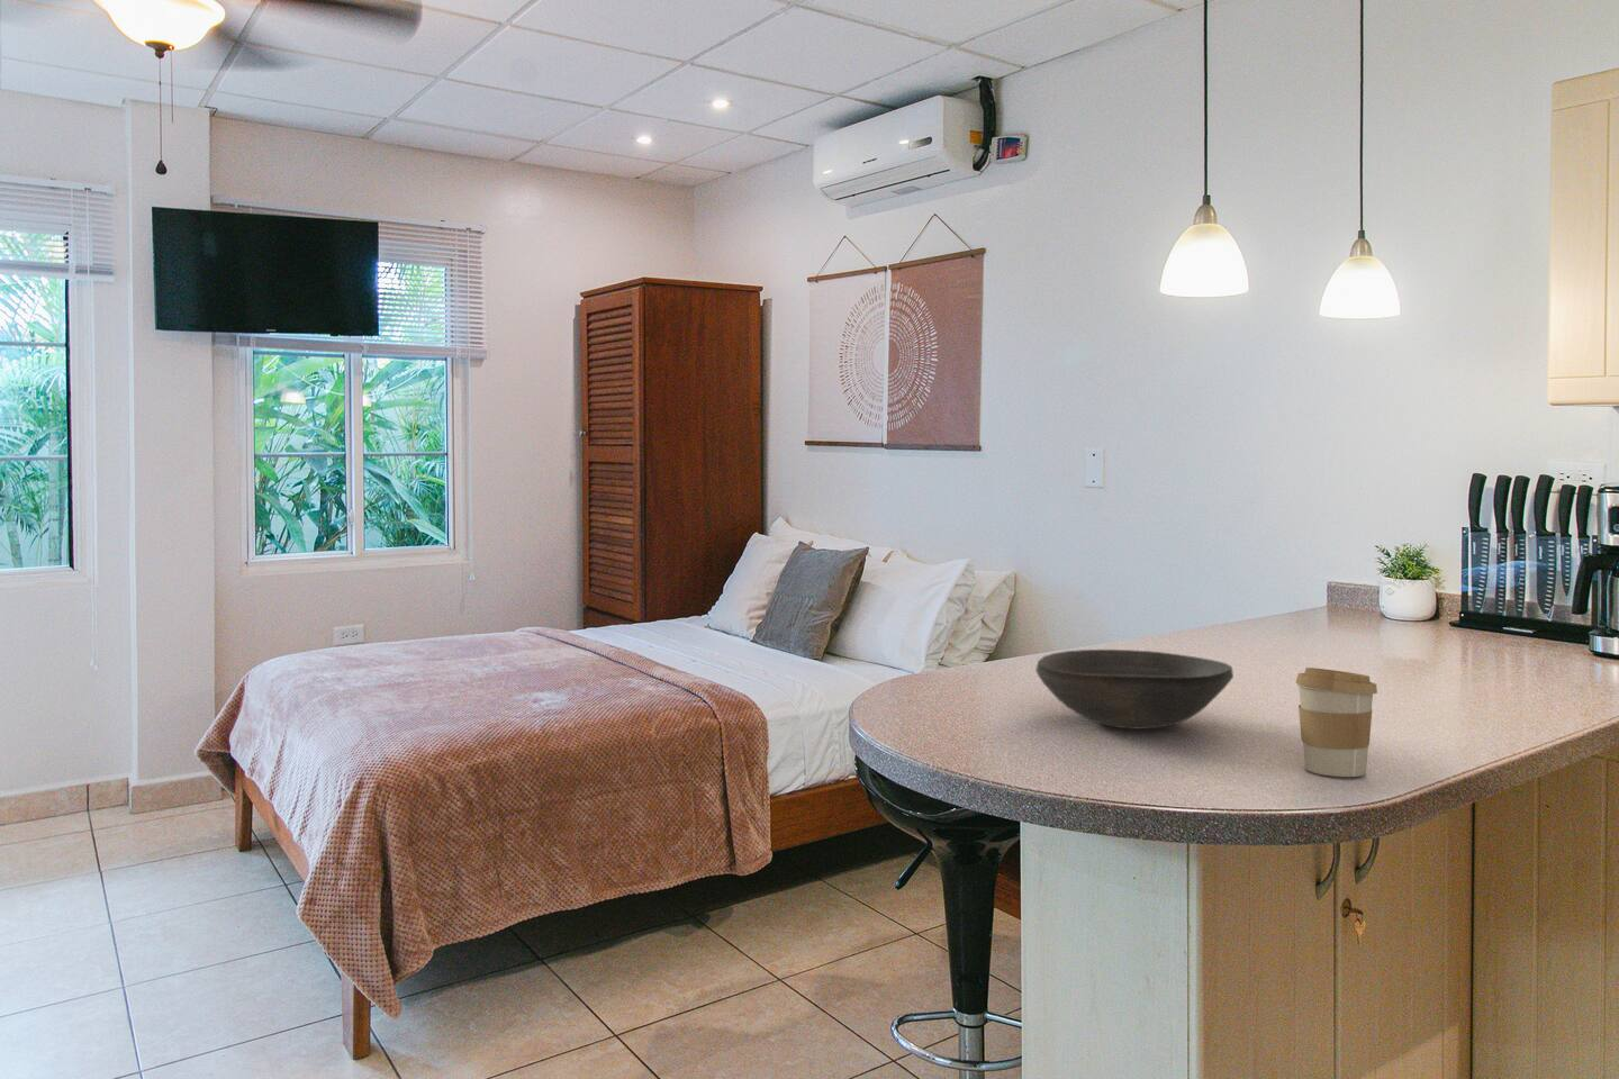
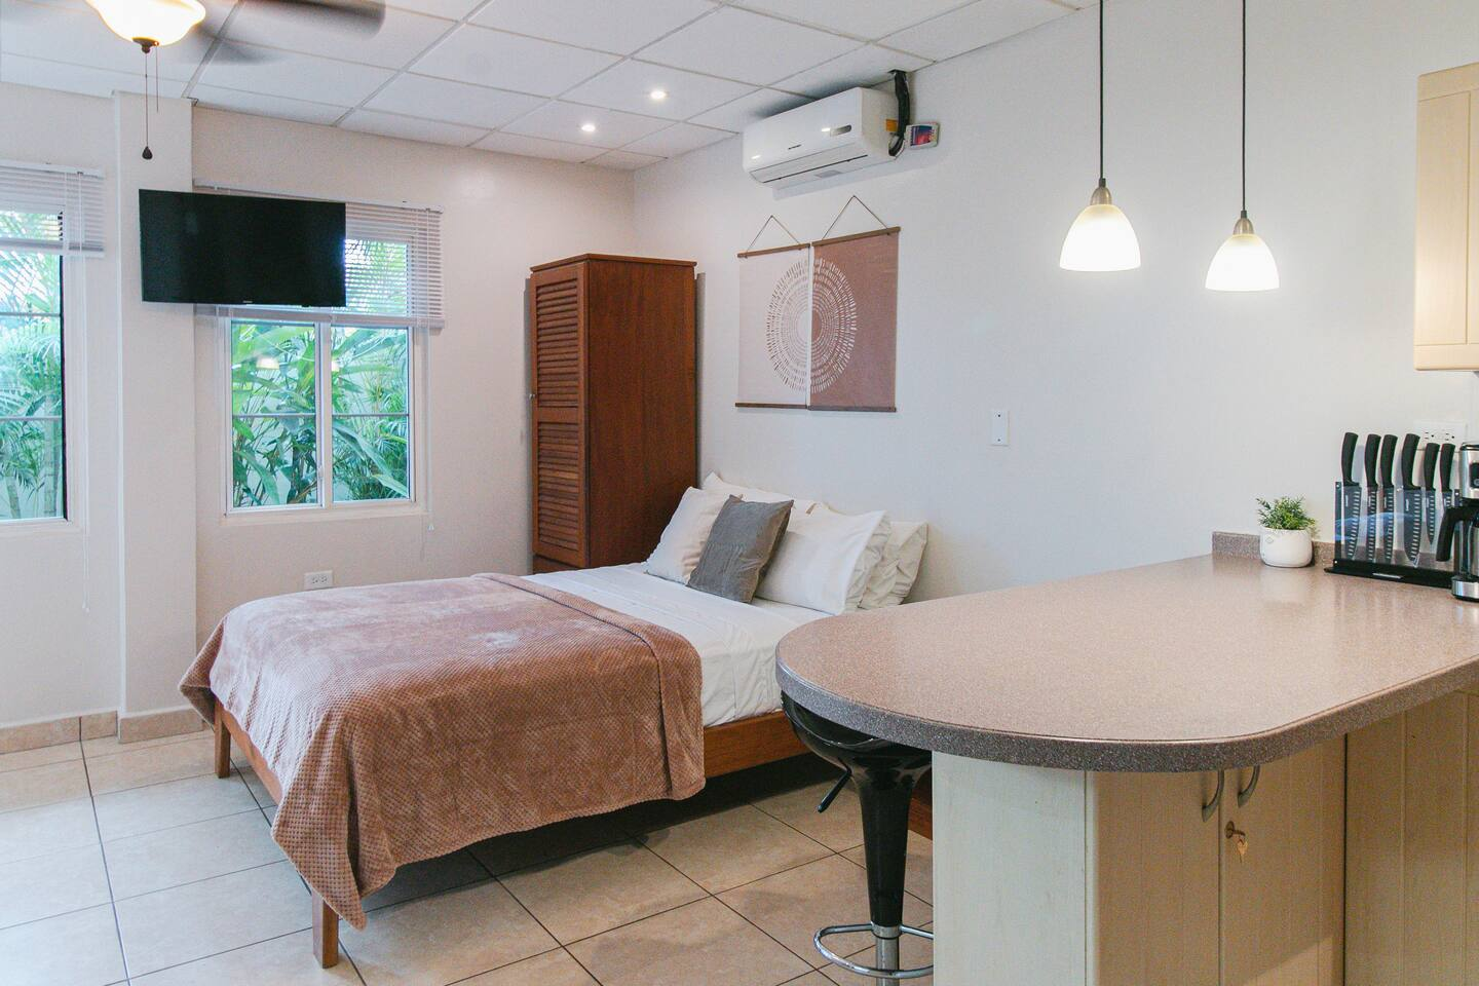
- coffee cup [1295,666,1378,778]
- bowl [1035,649,1235,731]
